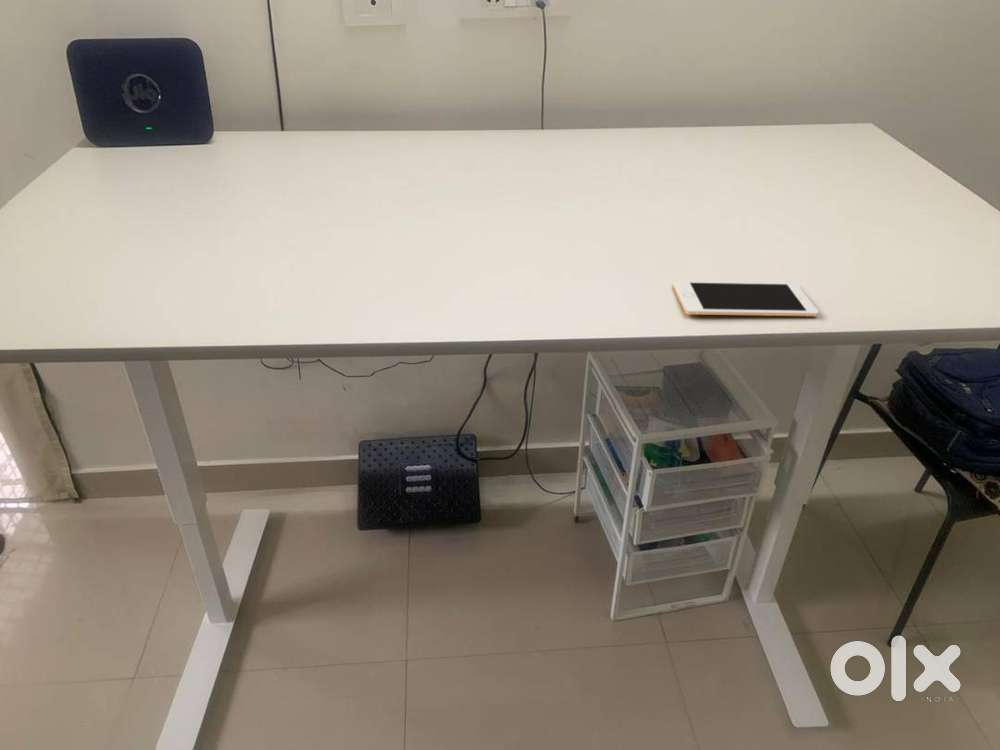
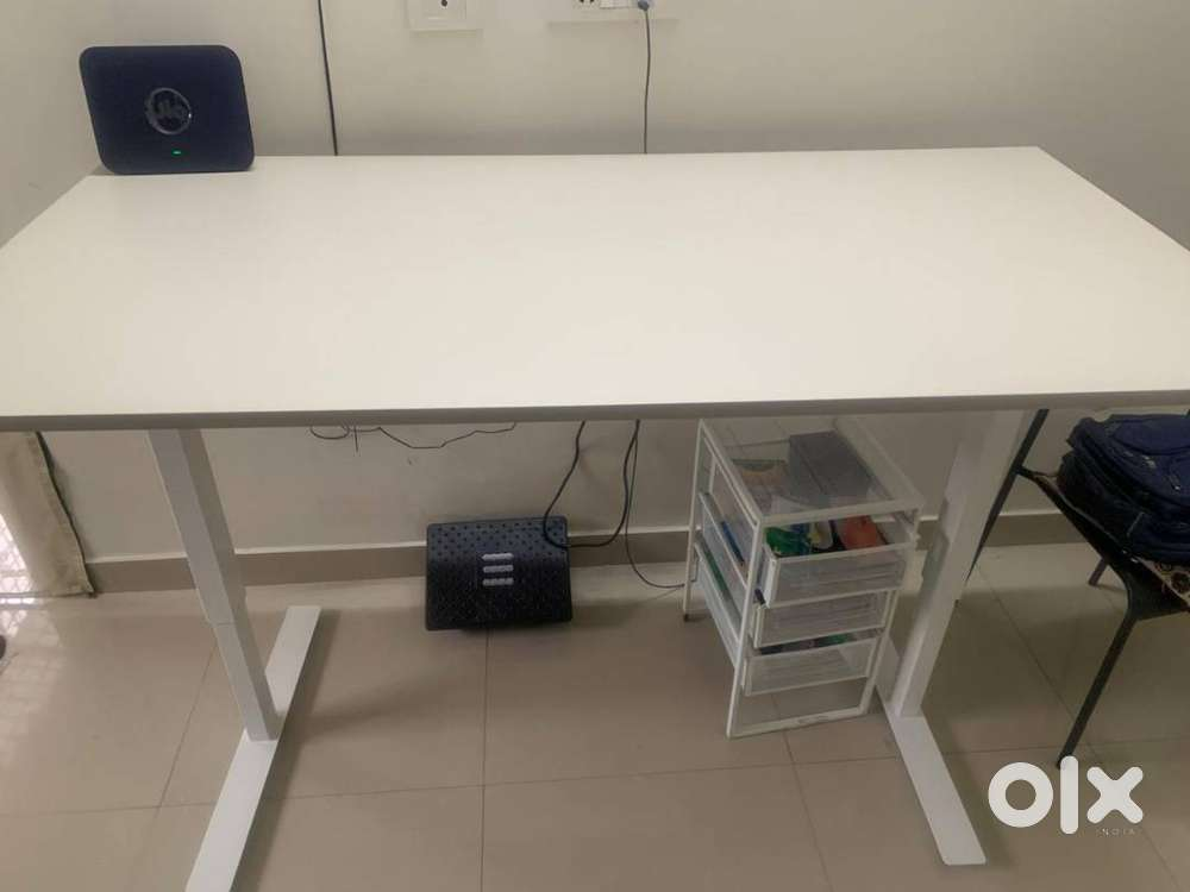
- cell phone [672,280,819,317]
